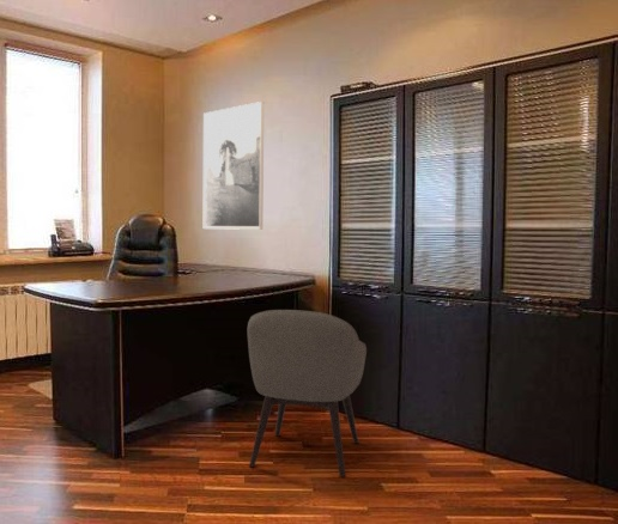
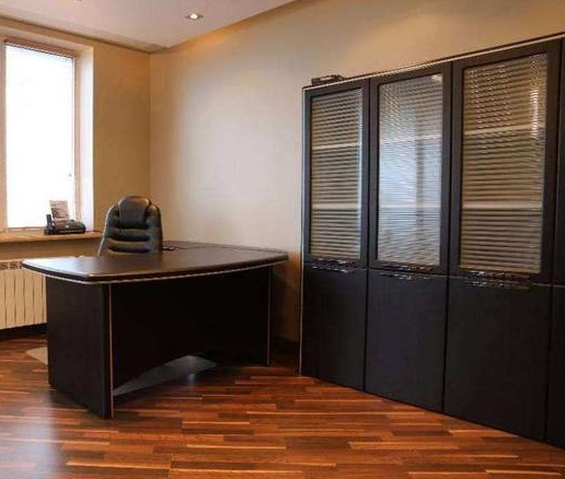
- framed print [202,100,265,231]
- chair [247,309,368,479]
